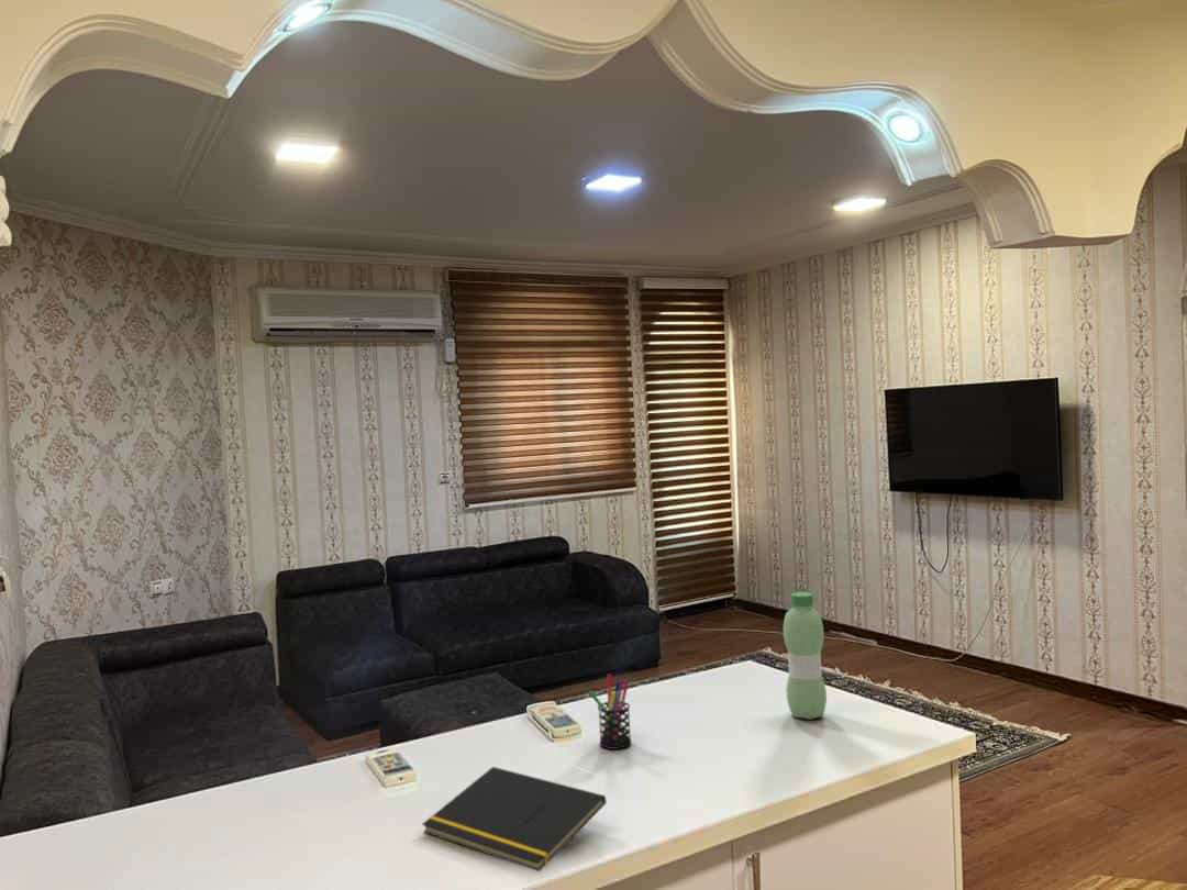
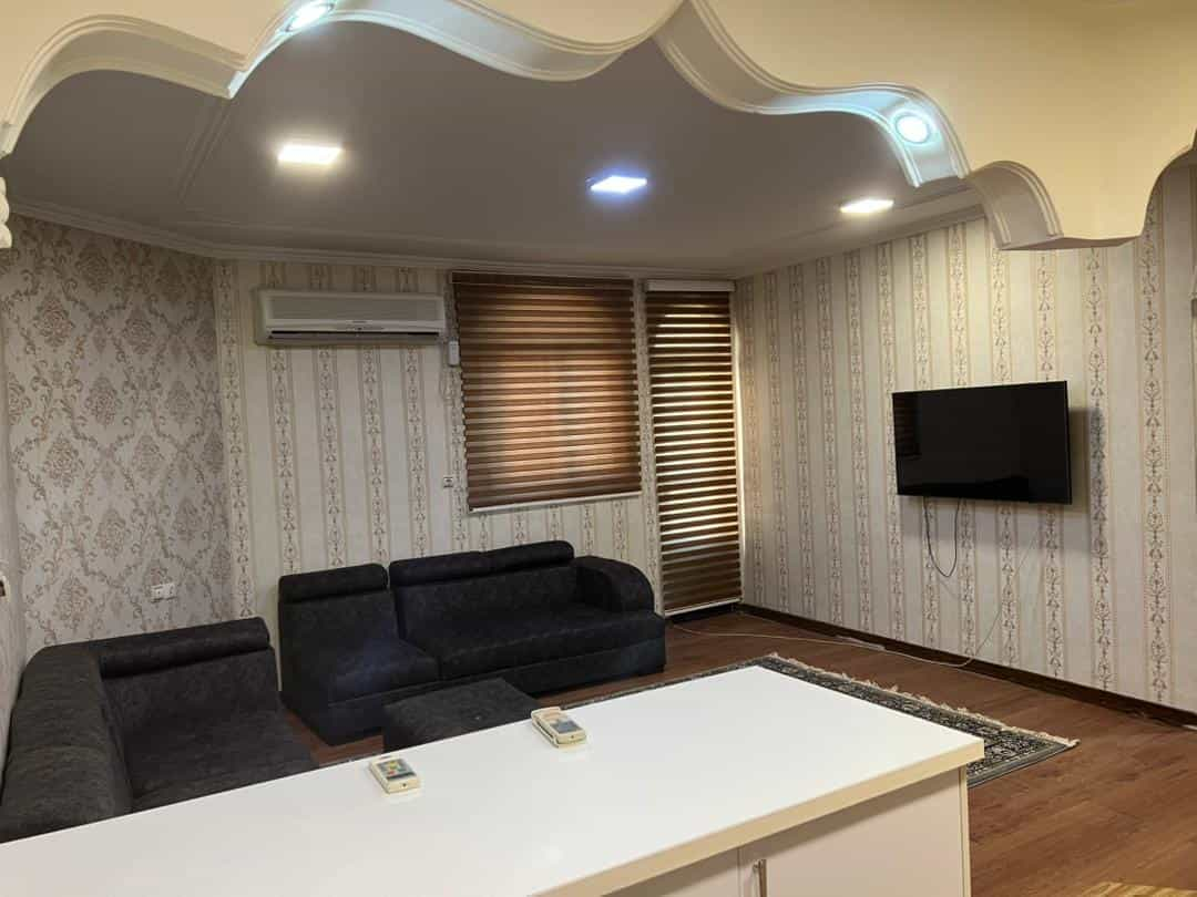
- water bottle [783,591,828,721]
- notepad [421,766,608,872]
- pen holder [587,674,632,750]
